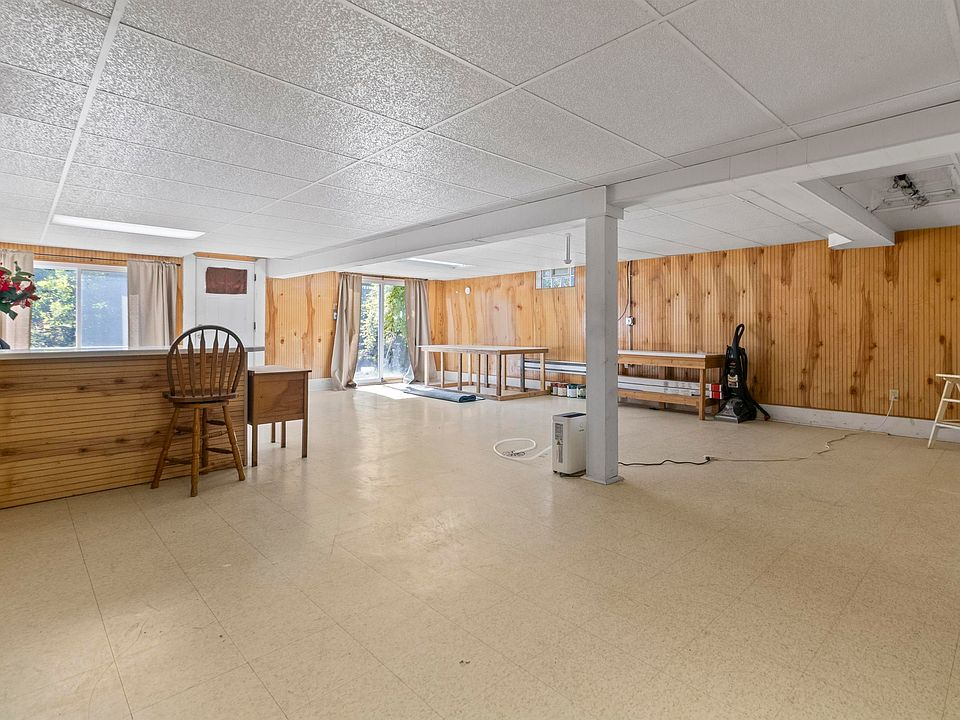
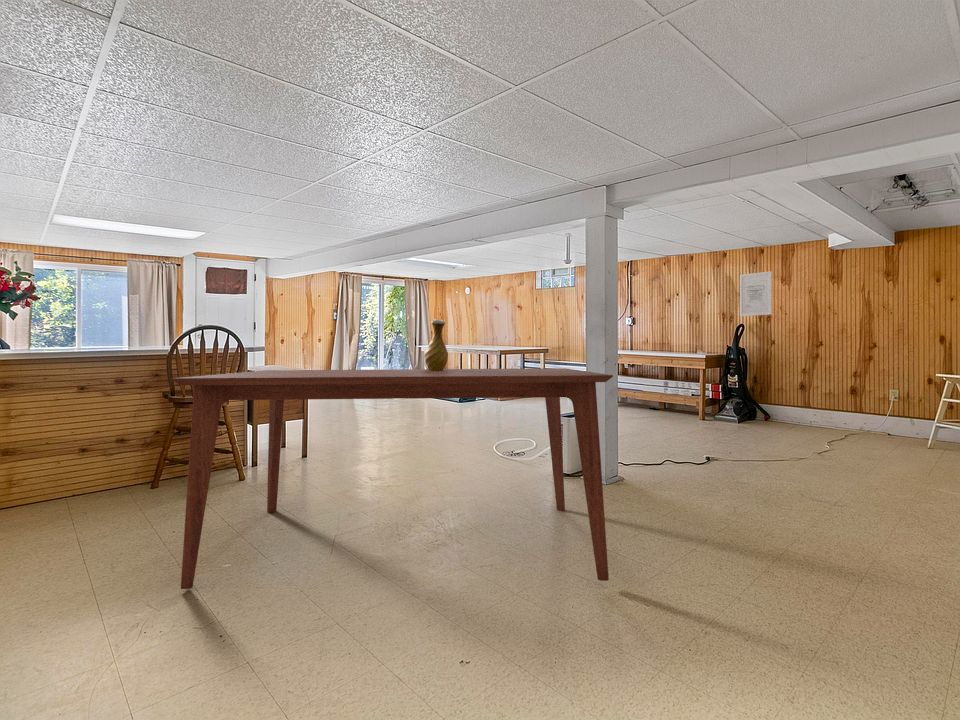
+ wall art [739,270,773,317]
+ dining table [171,367,614,590]
+ vase [423,318,449,371]
